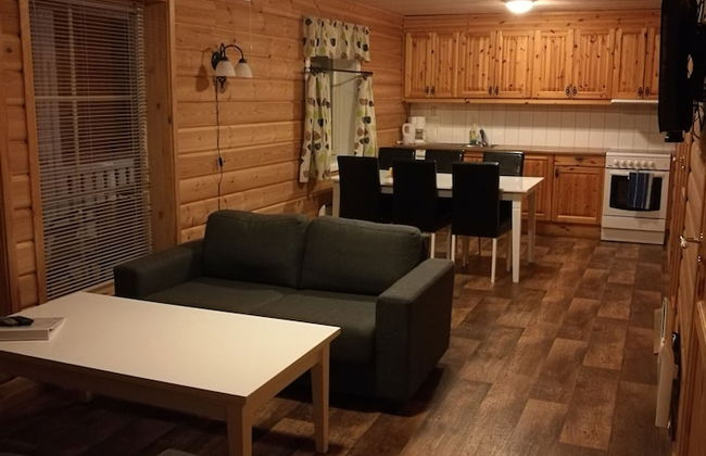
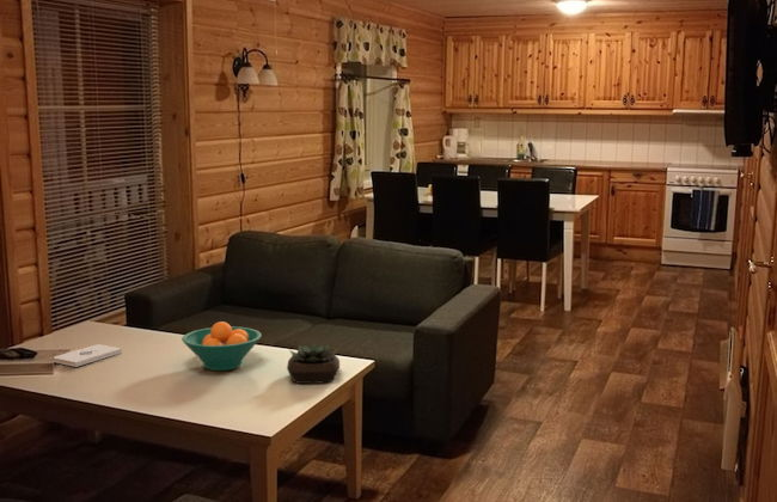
+ notepad [53,343,123,368]
+ succulent plant [286,342,341,385]
+ fruit bowl [181,320,263,372]
